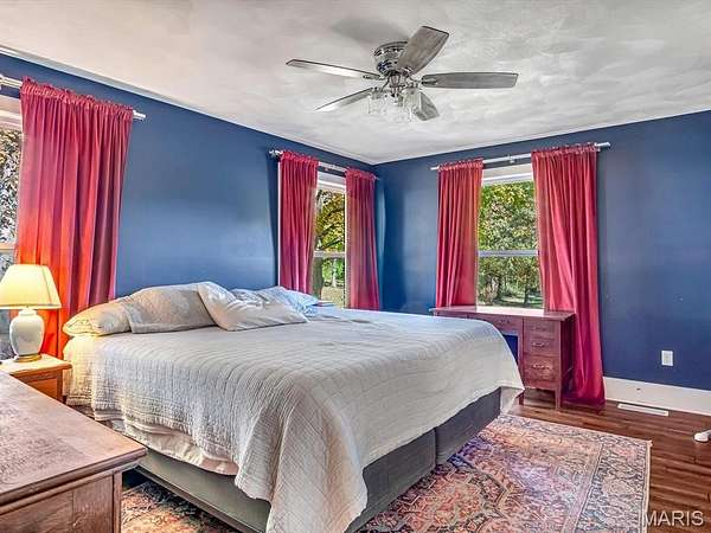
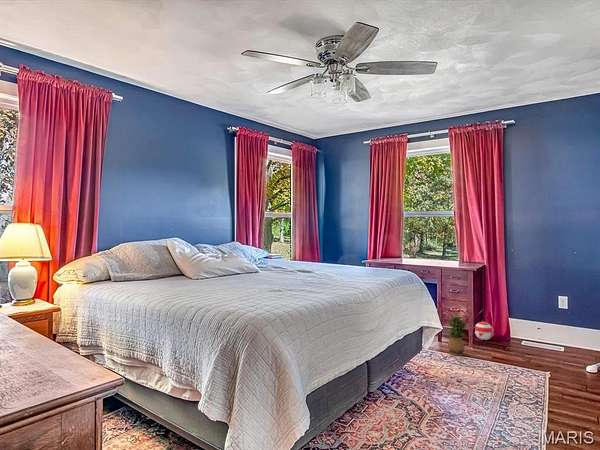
+ ball [474,321,495,341]
+ potted plant [446,314,468,356]
